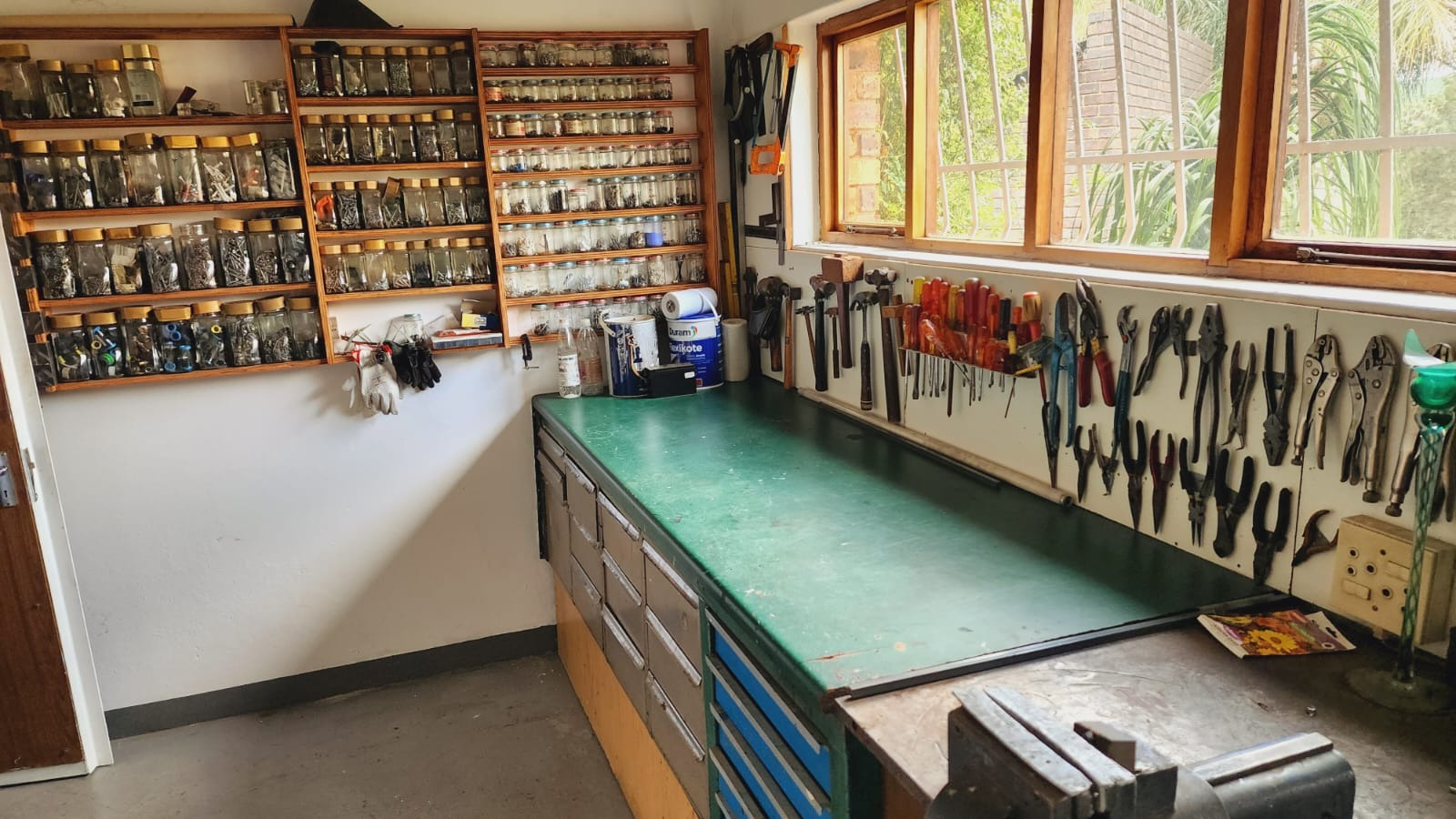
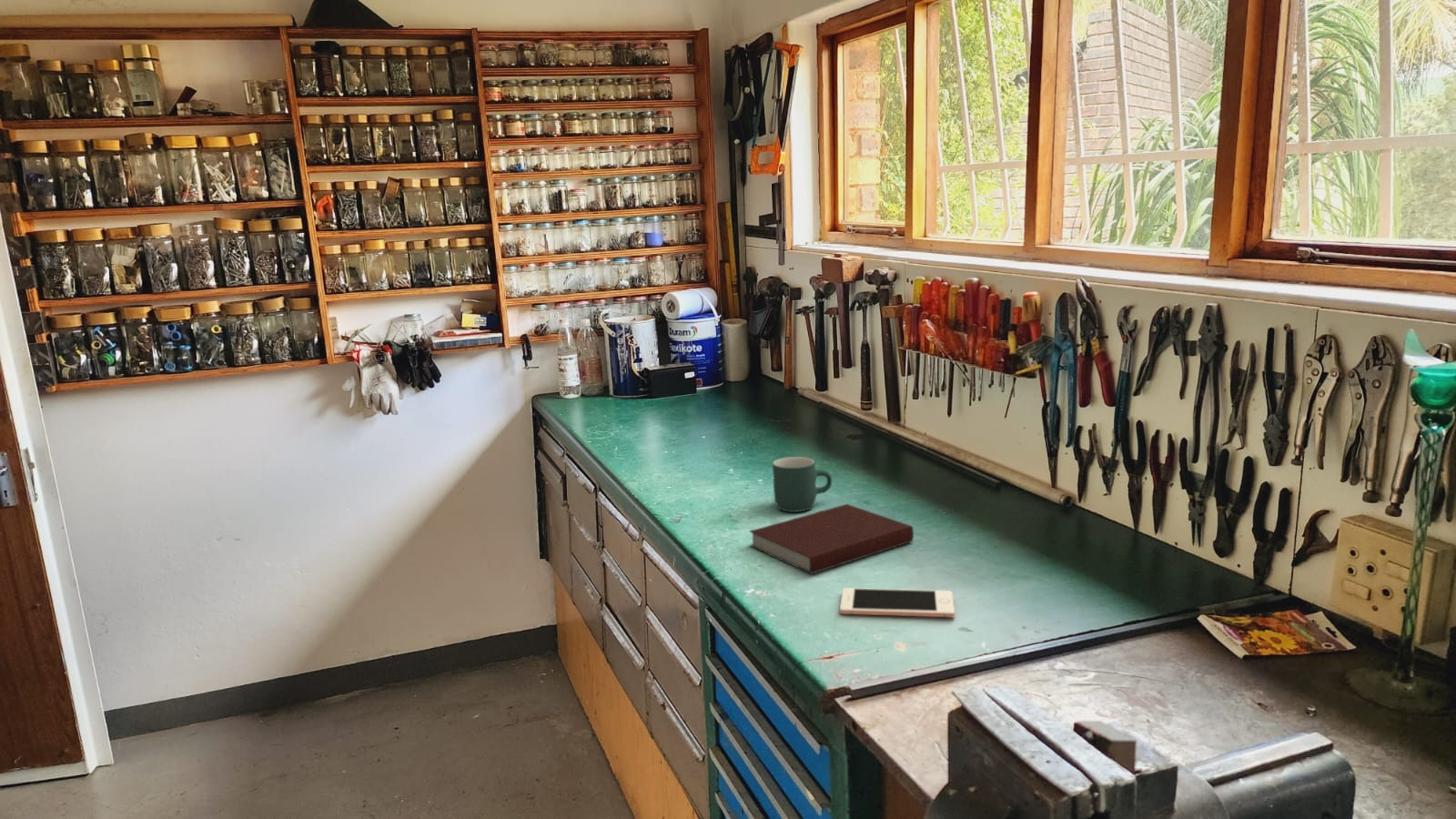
+ notebook [748,503,915,575]
+ cell phone [839,587,955,618]
+ mug [772,456,833,513]
